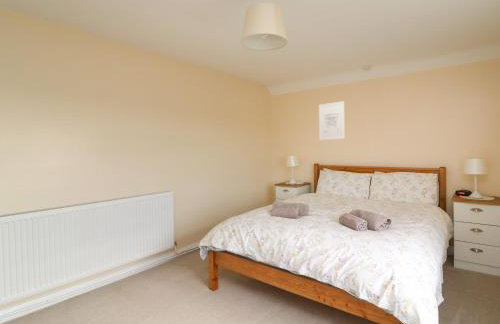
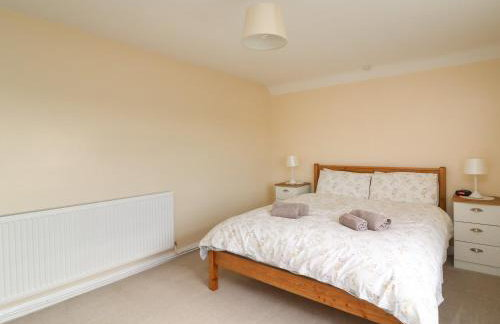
- wall art [318,100,345,141]
